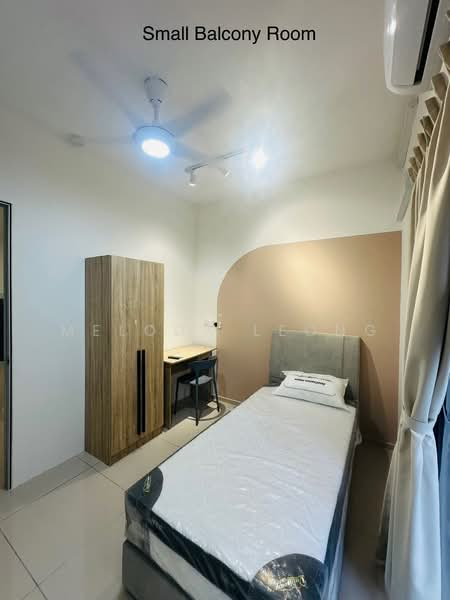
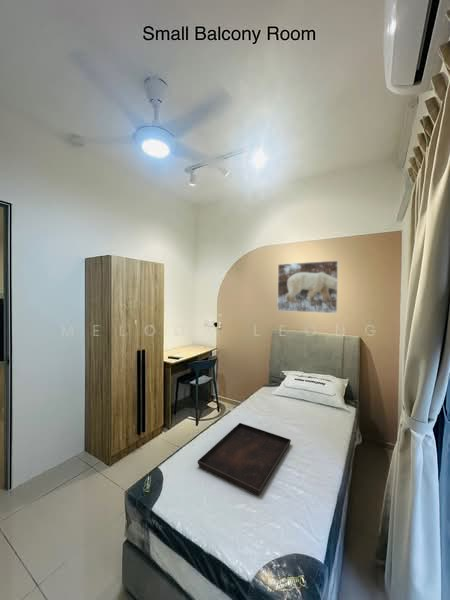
+ serving tray [197,422,292,496]
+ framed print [276,260,339,314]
